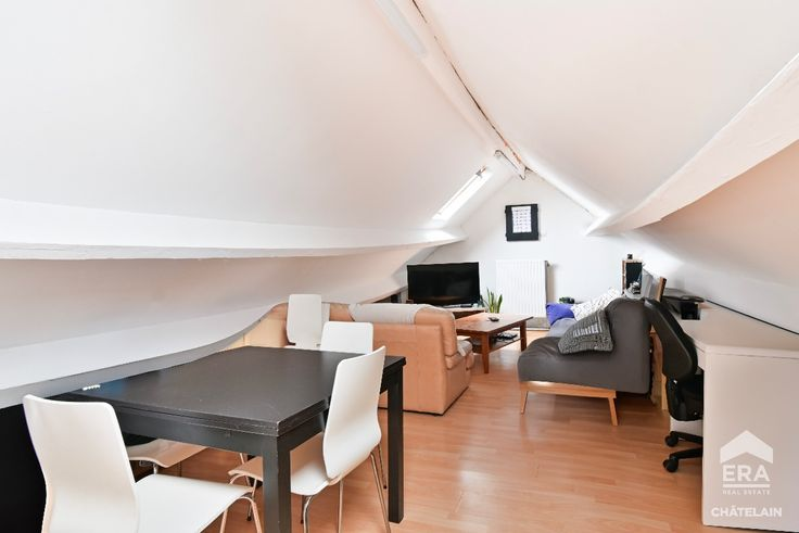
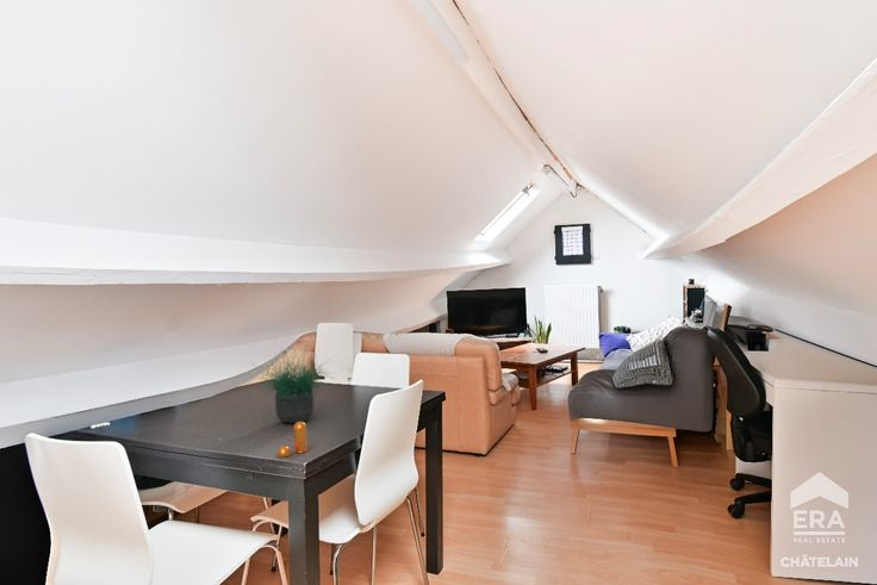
+ potted plant [248,340,342,424]
+ pepper shaker [276,422,309,459]
